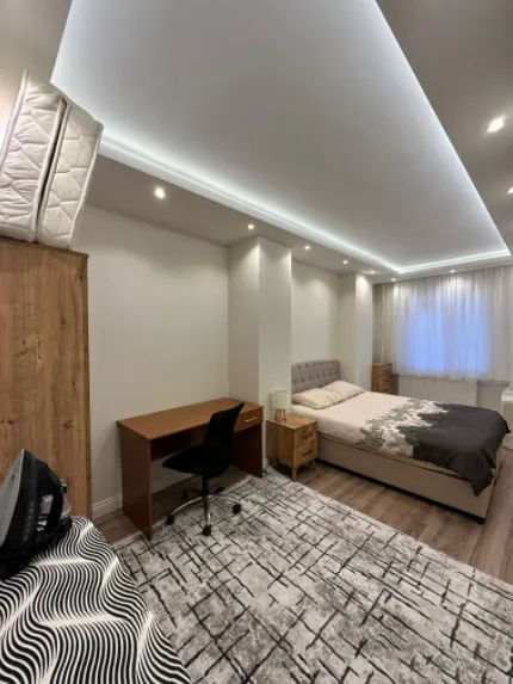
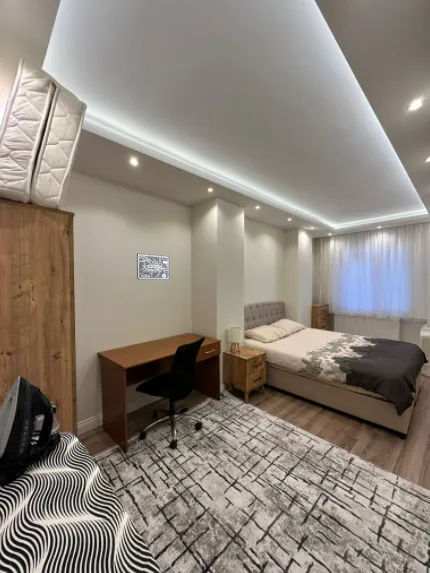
+ wall art [136,252,170,281]
